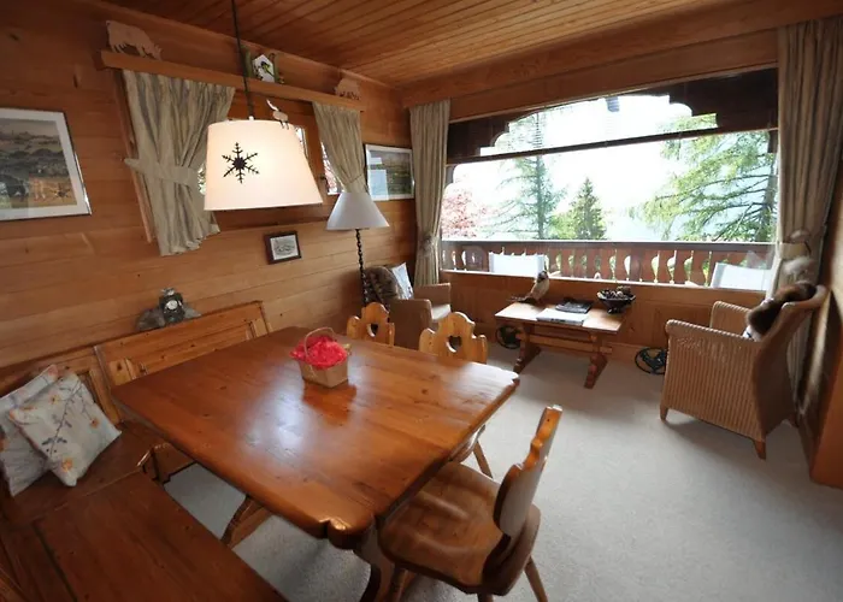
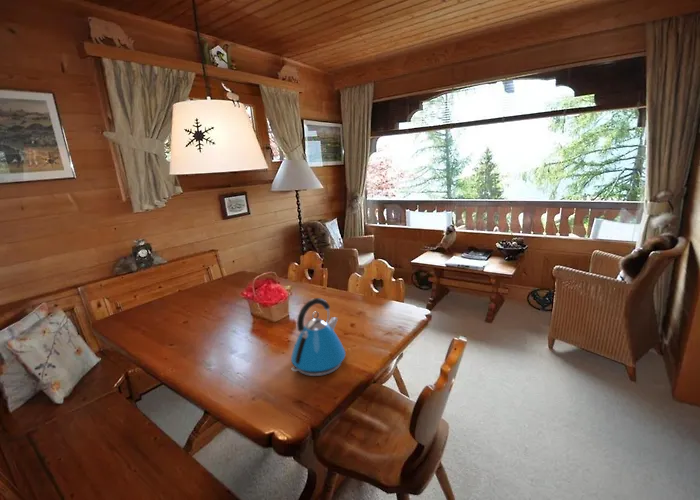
+ kettle [290,297,346,377]
